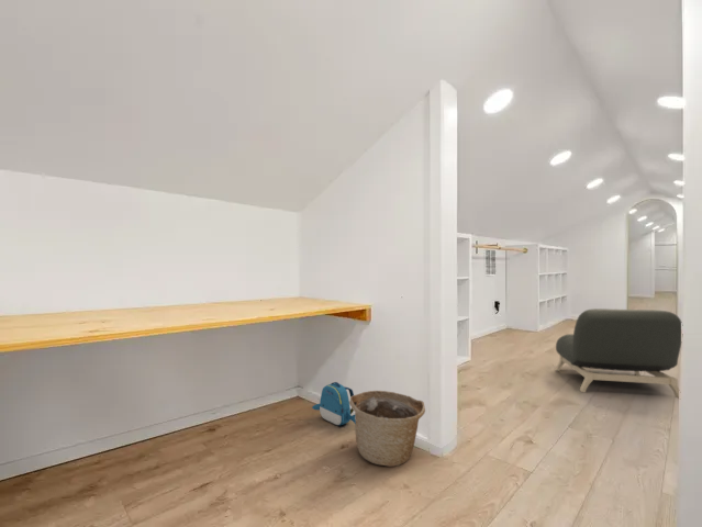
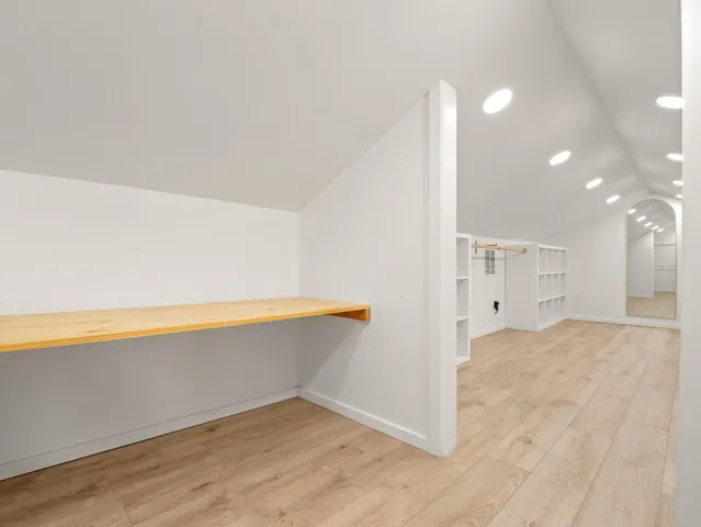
- basket [349,390,426,468]
- backpack [311,381,356,427]
- armchair [555,307,682,400]
